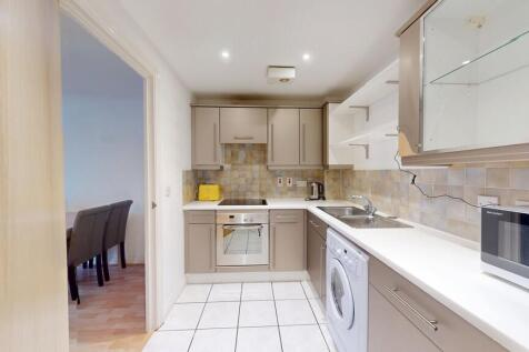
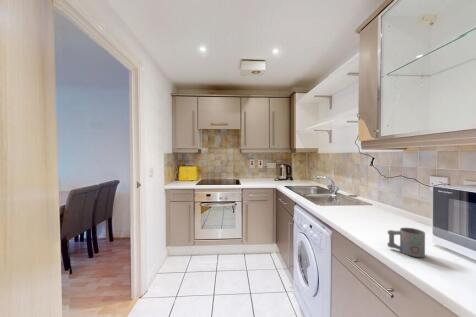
+ mug [386,227,426,258]
